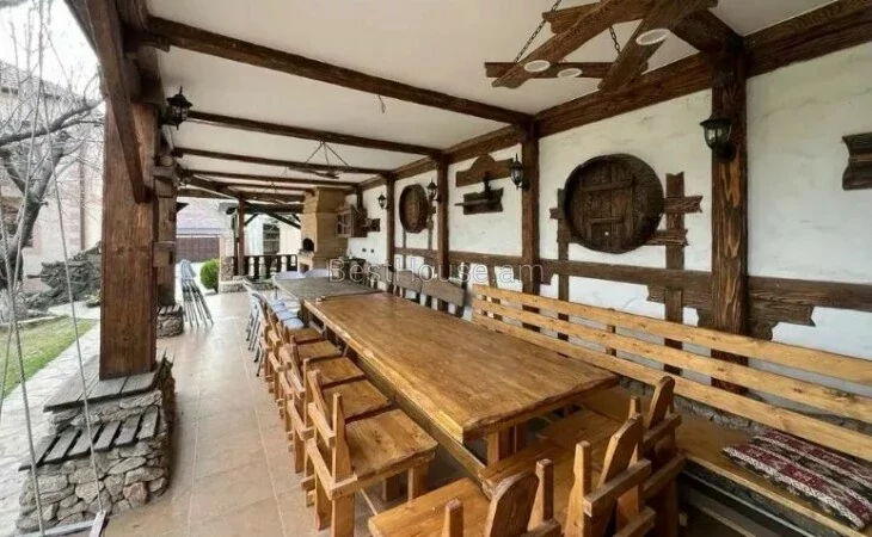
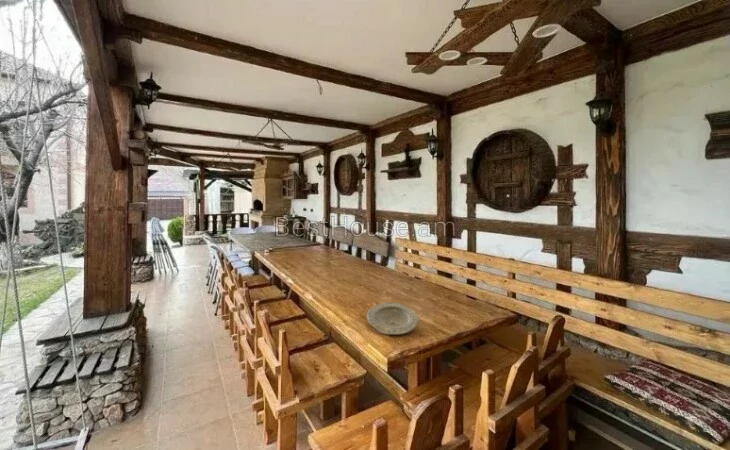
+ plate [366,301,419,335]
